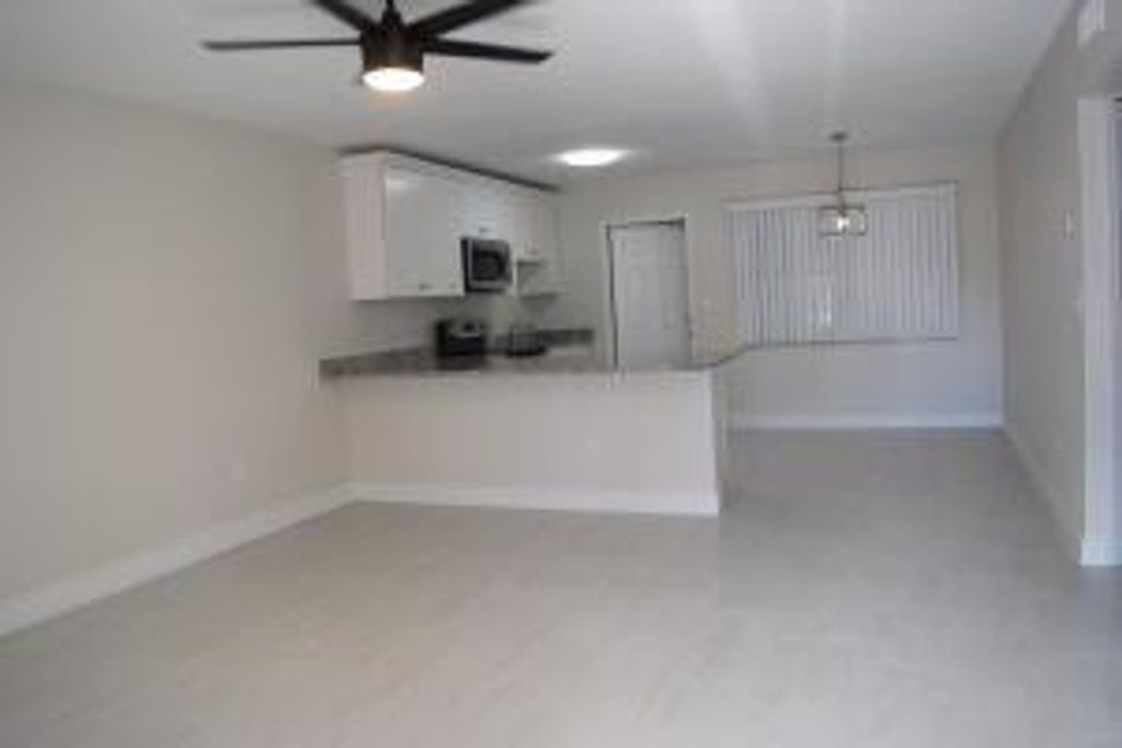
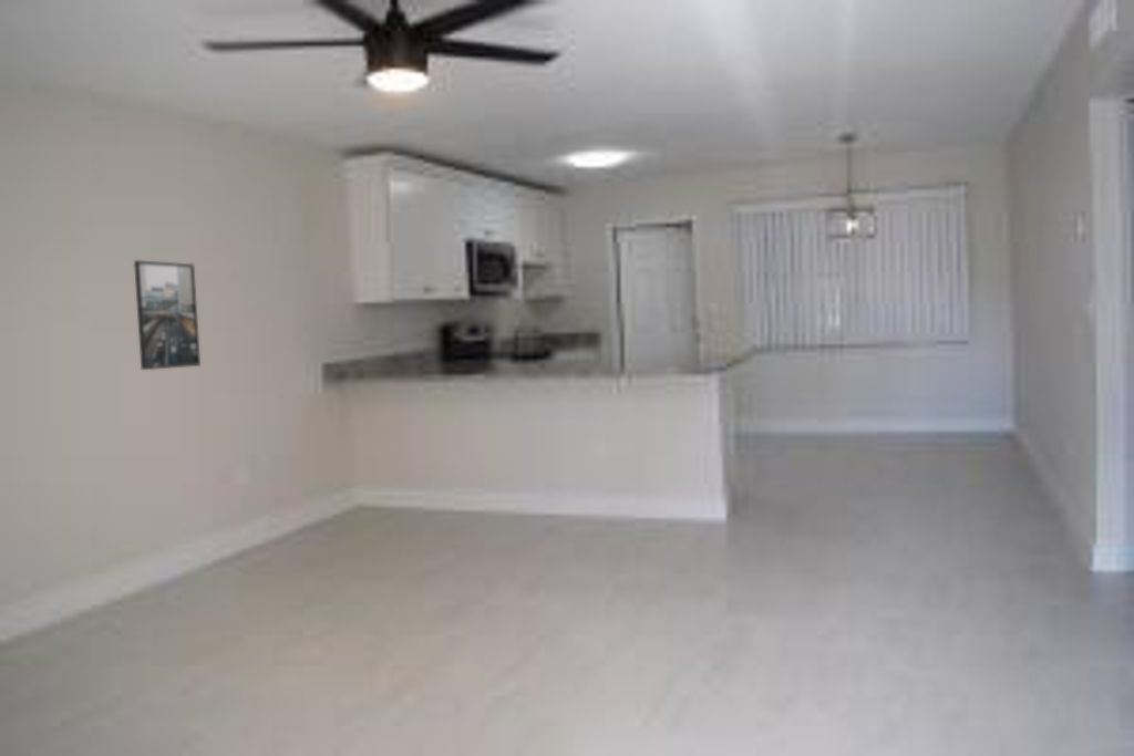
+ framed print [133,259,202,371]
